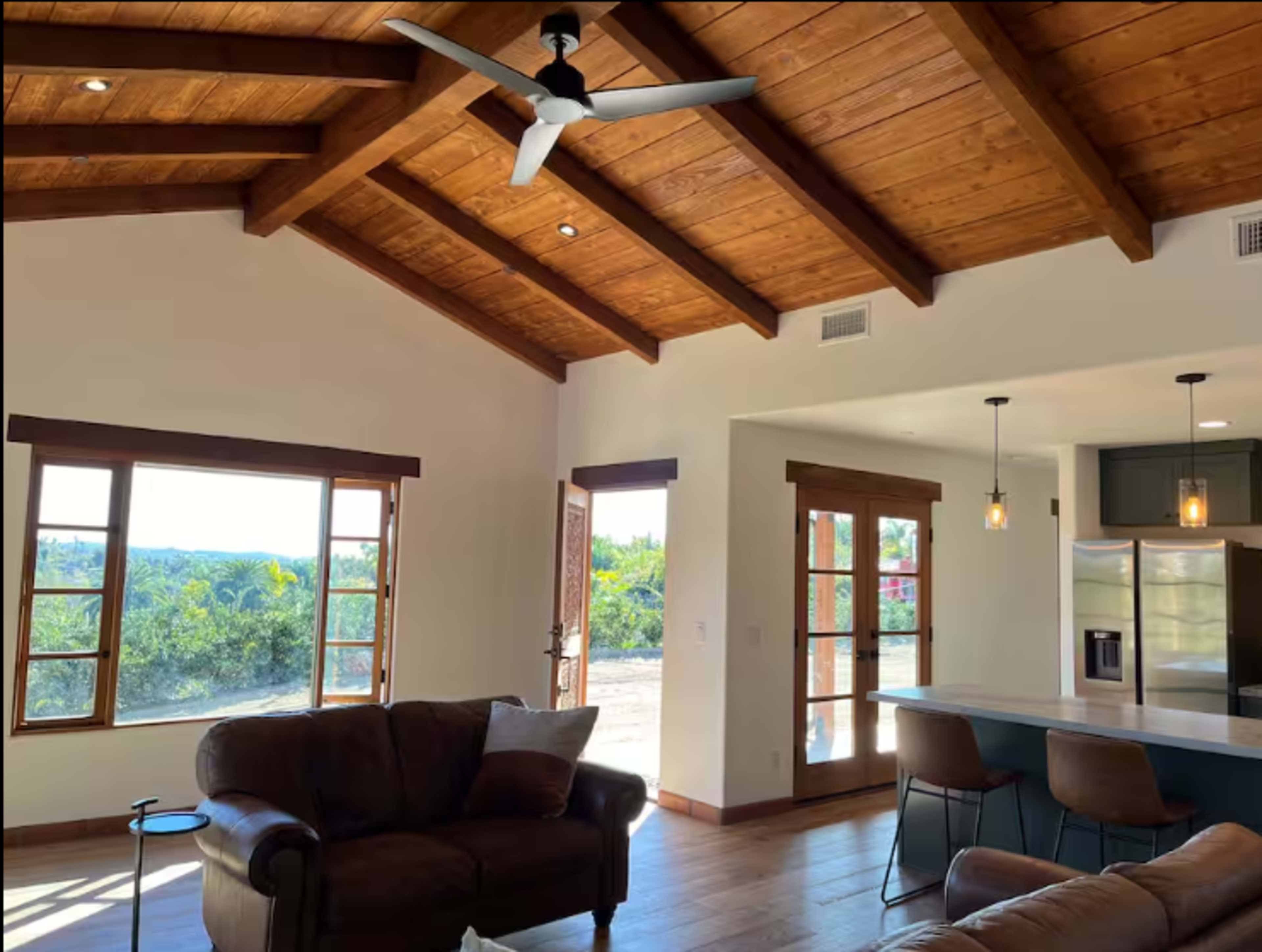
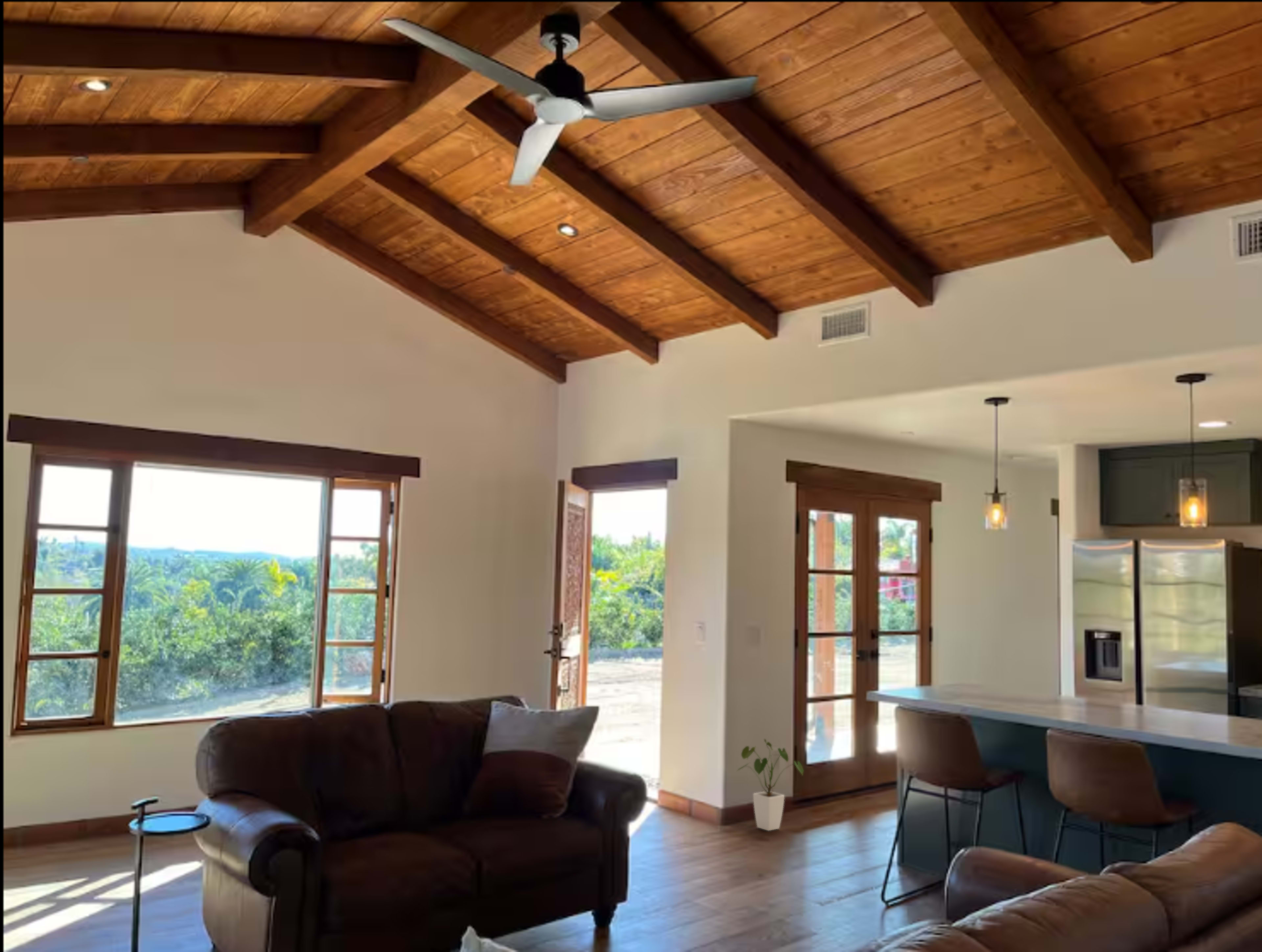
+ house plant [736,739,804,831]
